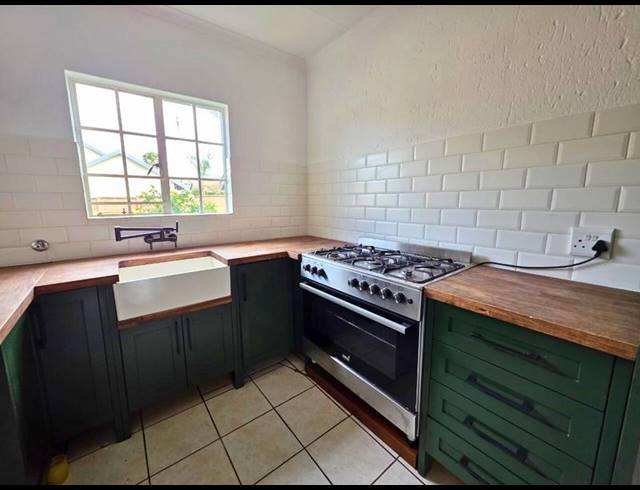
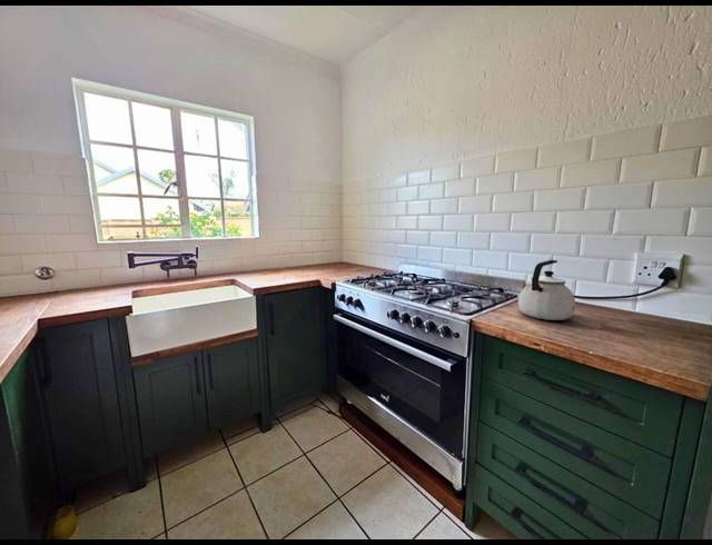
+ kettle [517,259,576,321]
